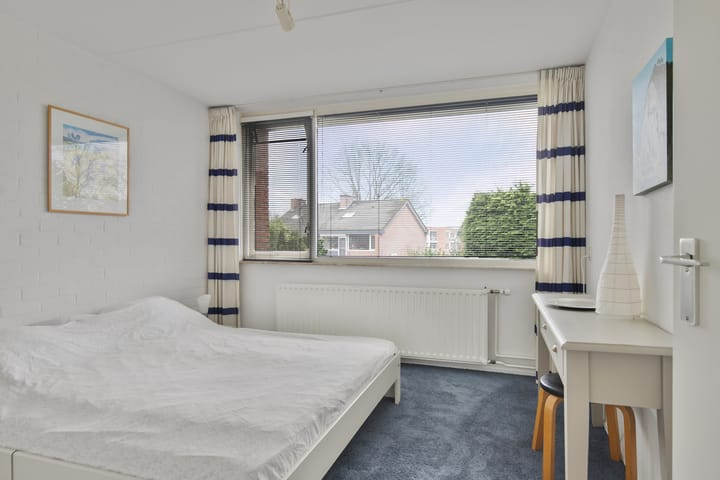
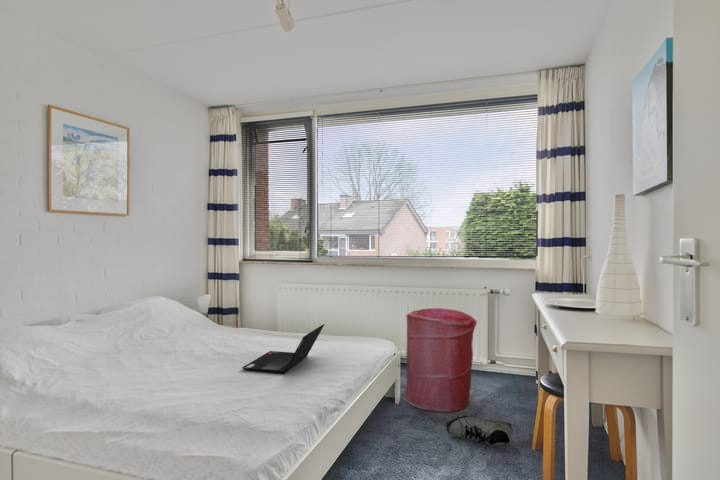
+ laptop computer [241,323,326,375]
+ shoe [446,414,514,447]
+ laundry hamper [403,307,478,413]
